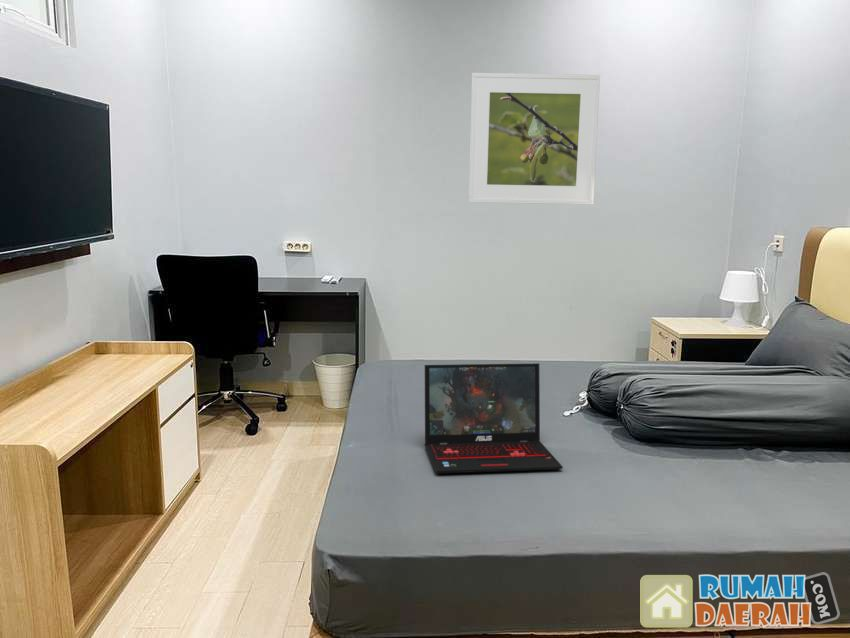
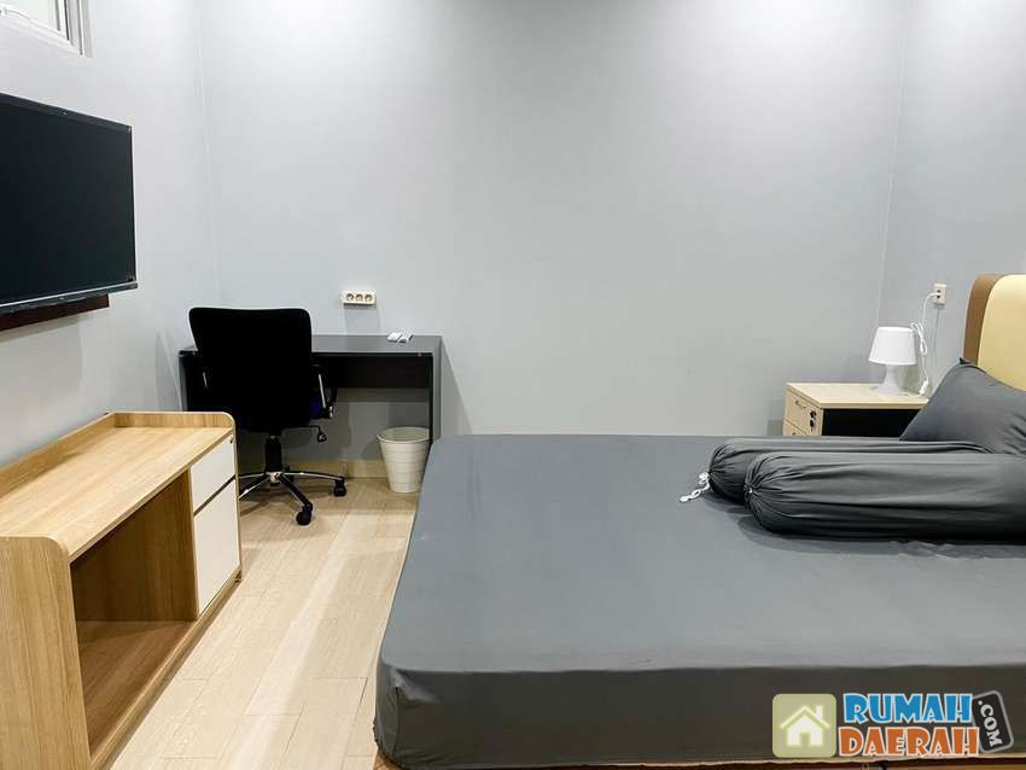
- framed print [467,72,601,206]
- laptop [424,362,564,475]
